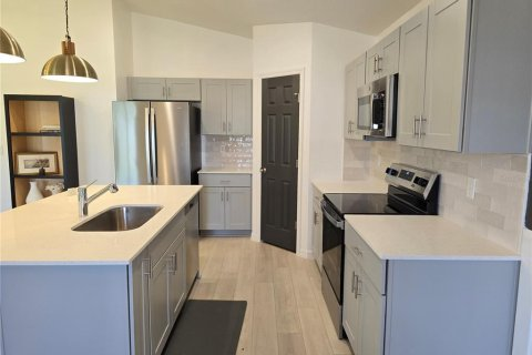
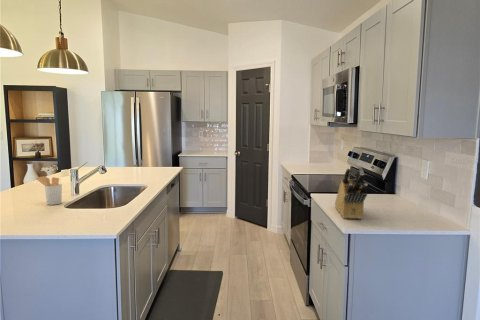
+ knife block [334,165,369,220]
+ utensil holder [35,175,63,206]
